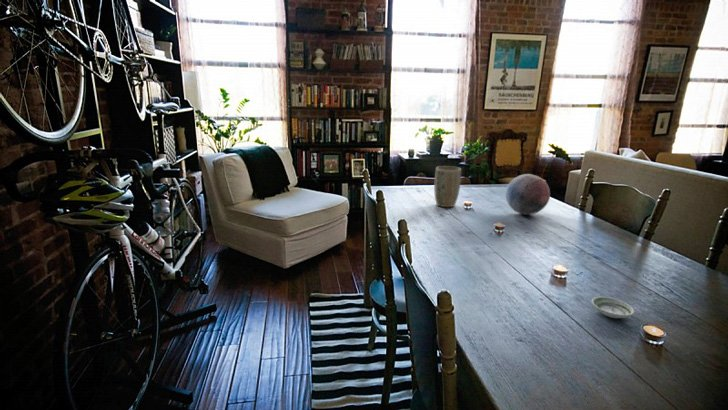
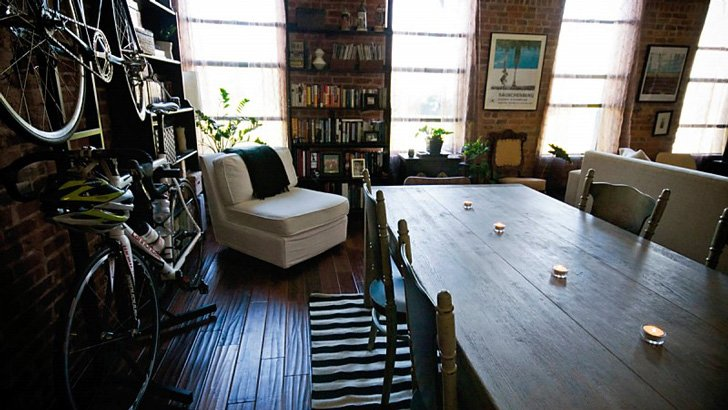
- plant pot [433,165,462,208]
- decorative orb [505,173,551,216]
- saucer [590,296,635,319]
